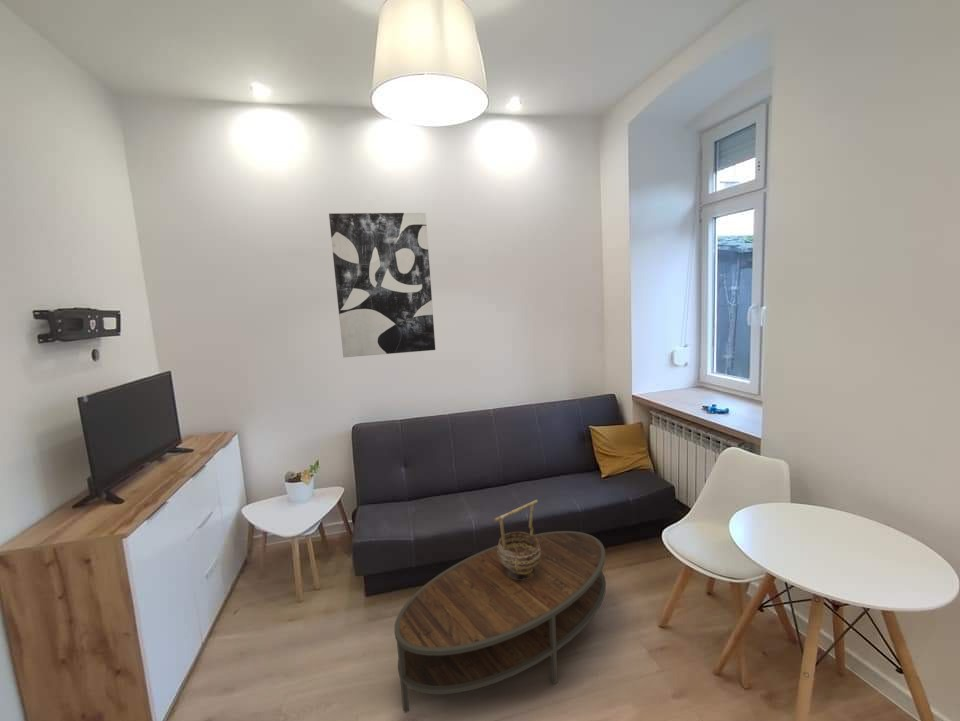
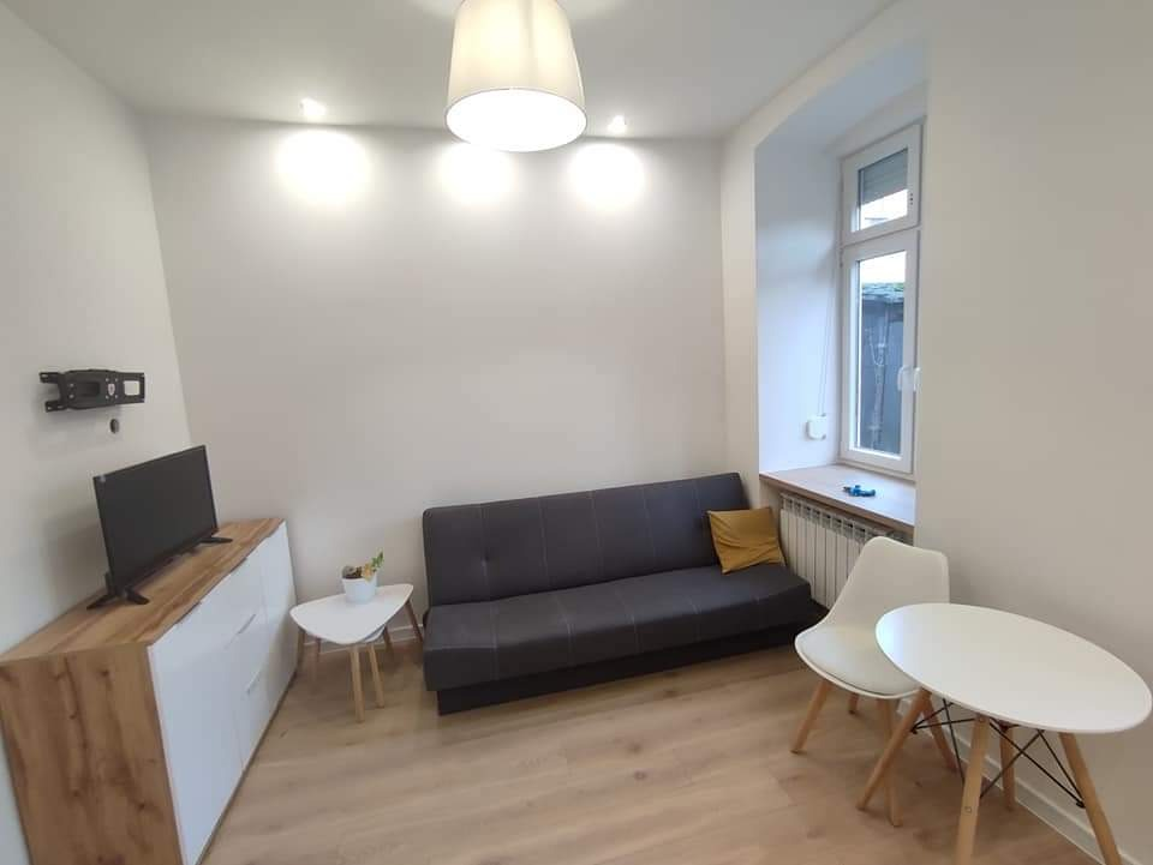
- wall art [328,212,436,358]
- coffee table [393,530,607,714]
- decorative bowl [493,499,541,580]
